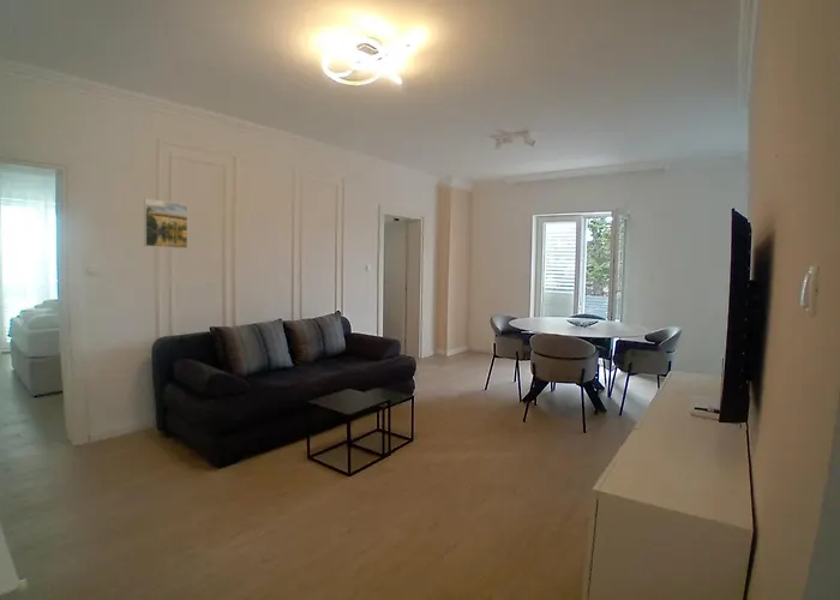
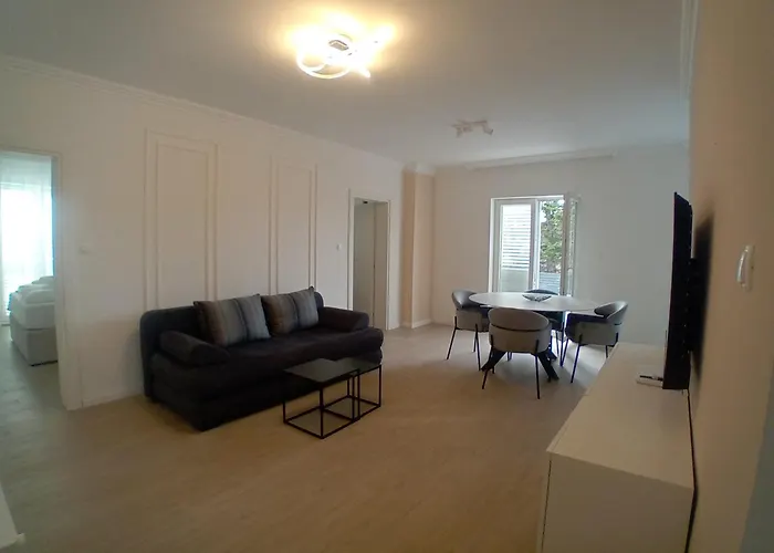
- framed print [143,197,188,250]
